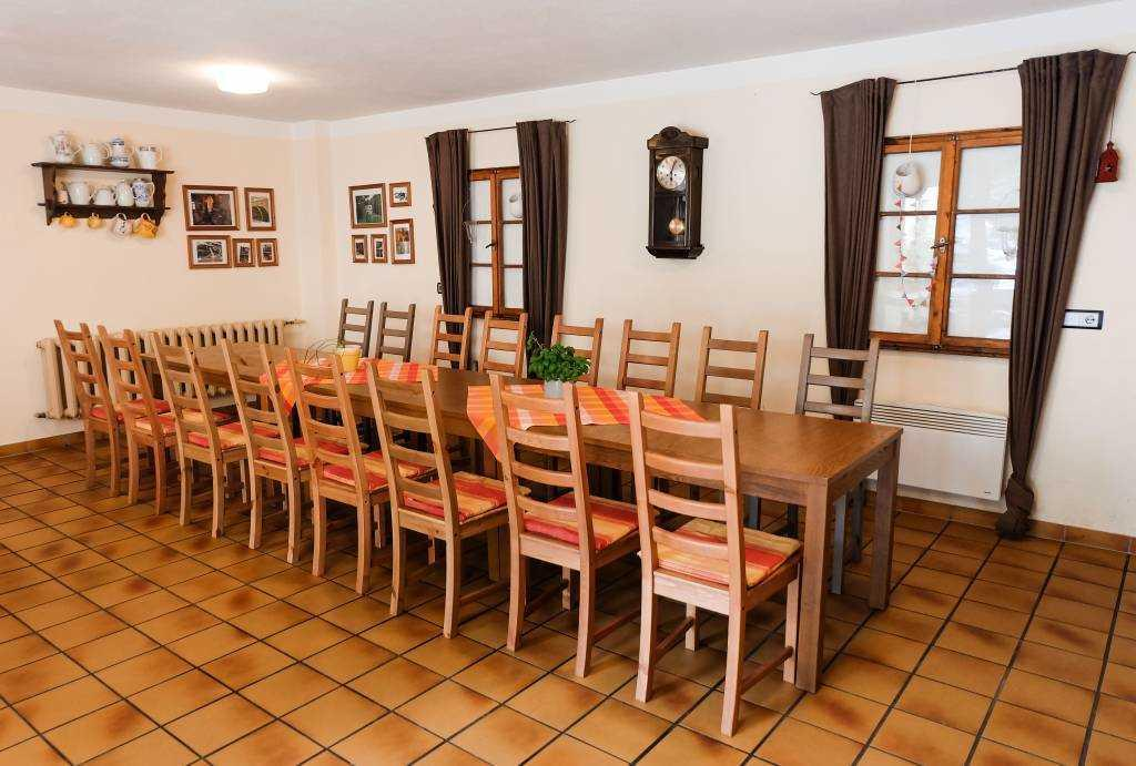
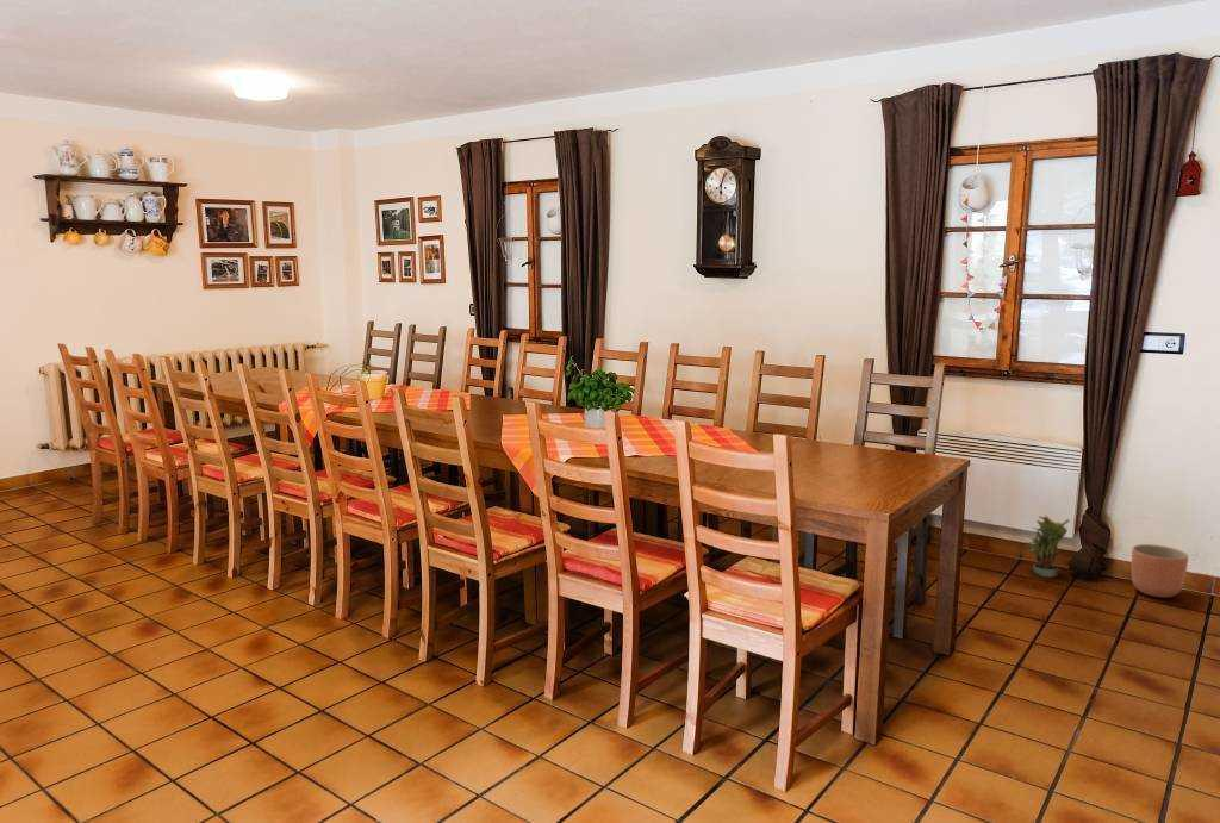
+ planter [1131,543,1189,599]
+ potted plant [1021,513,1070,579]
